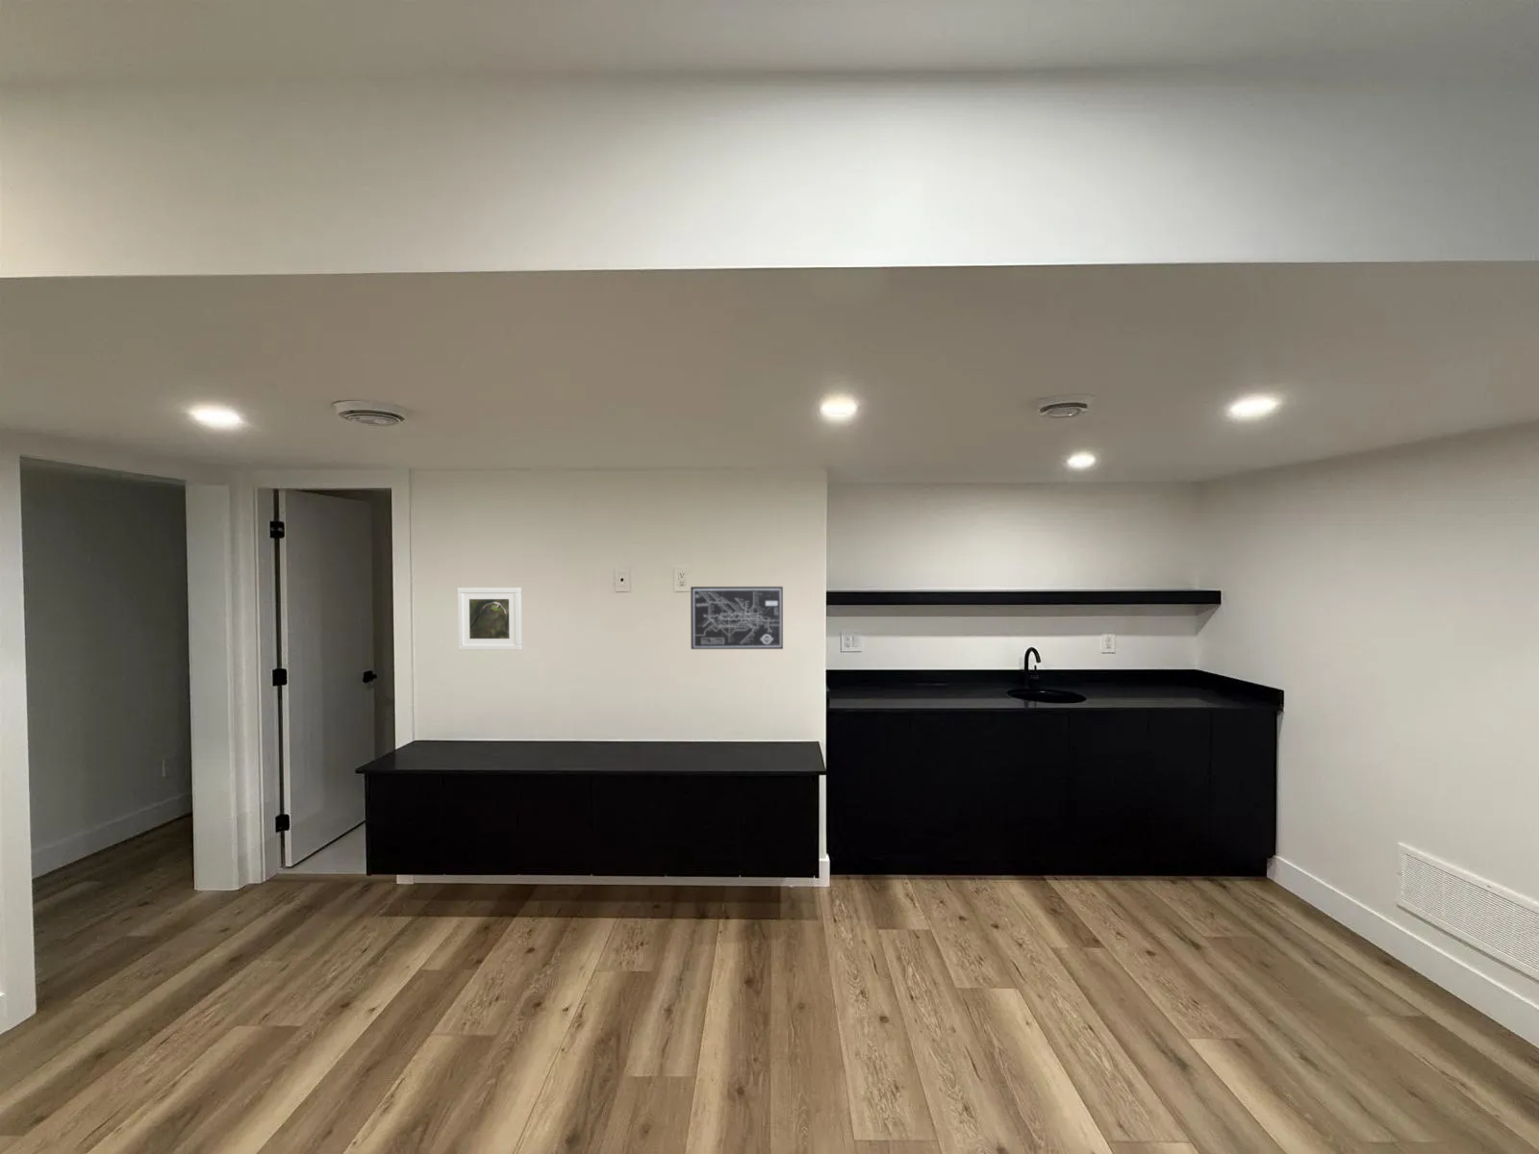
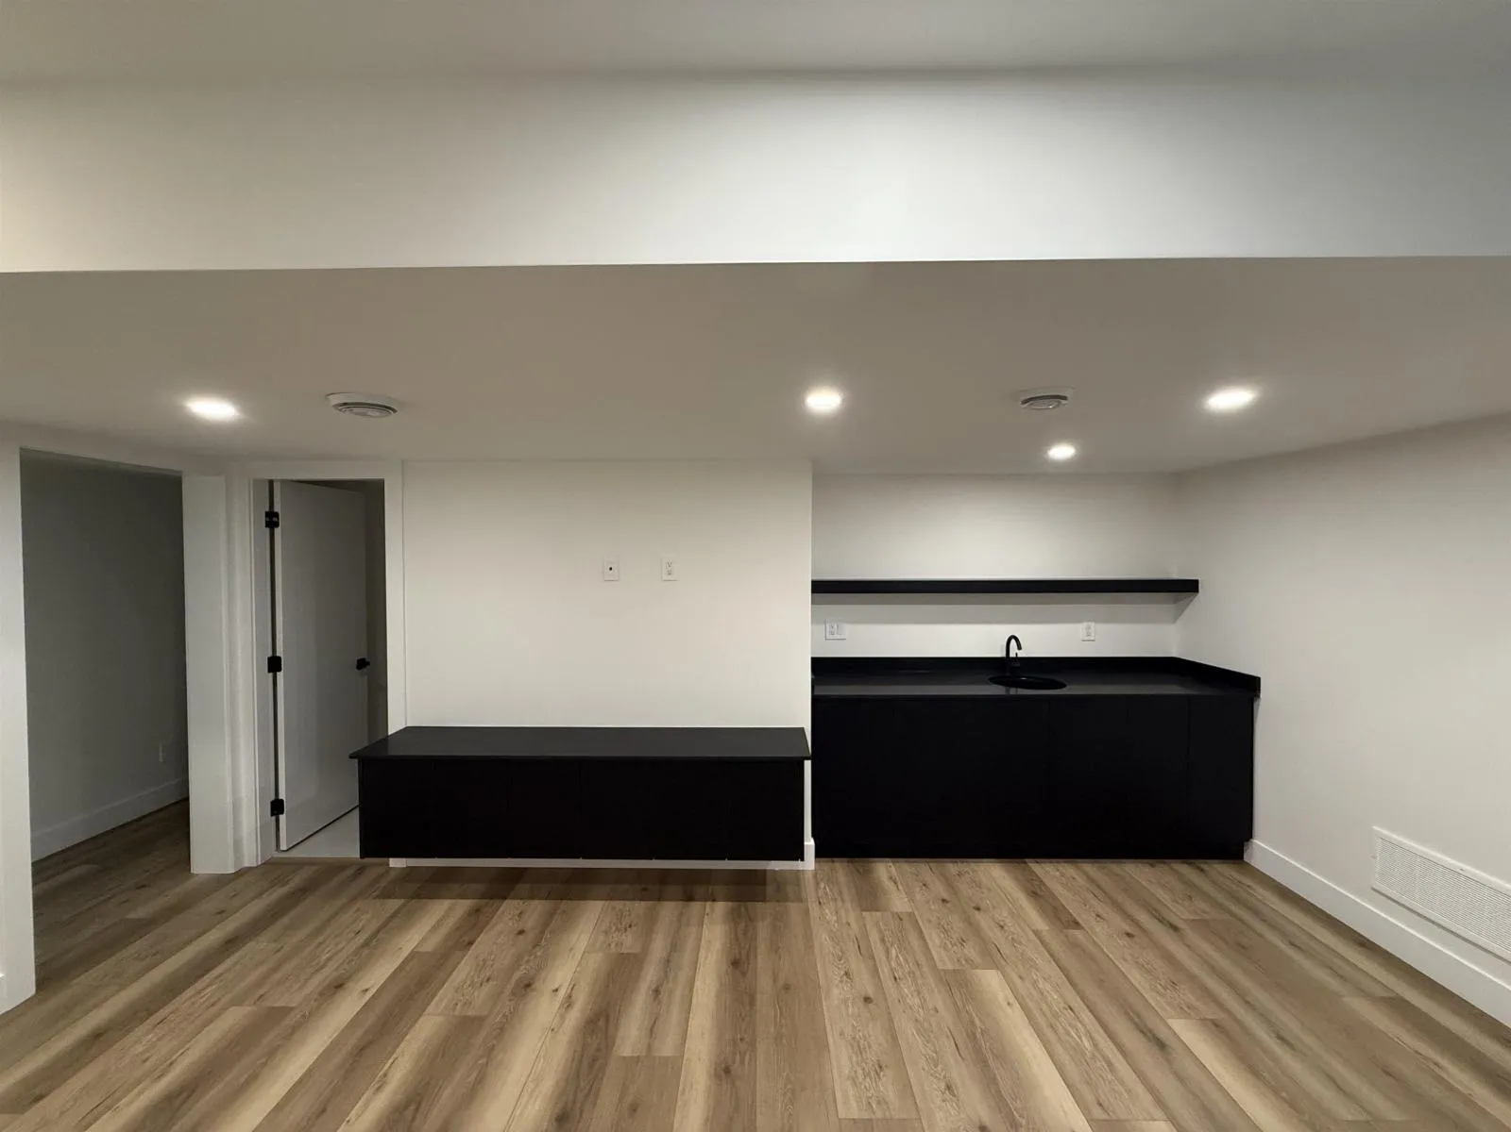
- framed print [457,587,524,651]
- wall art [690,585,784,650]
